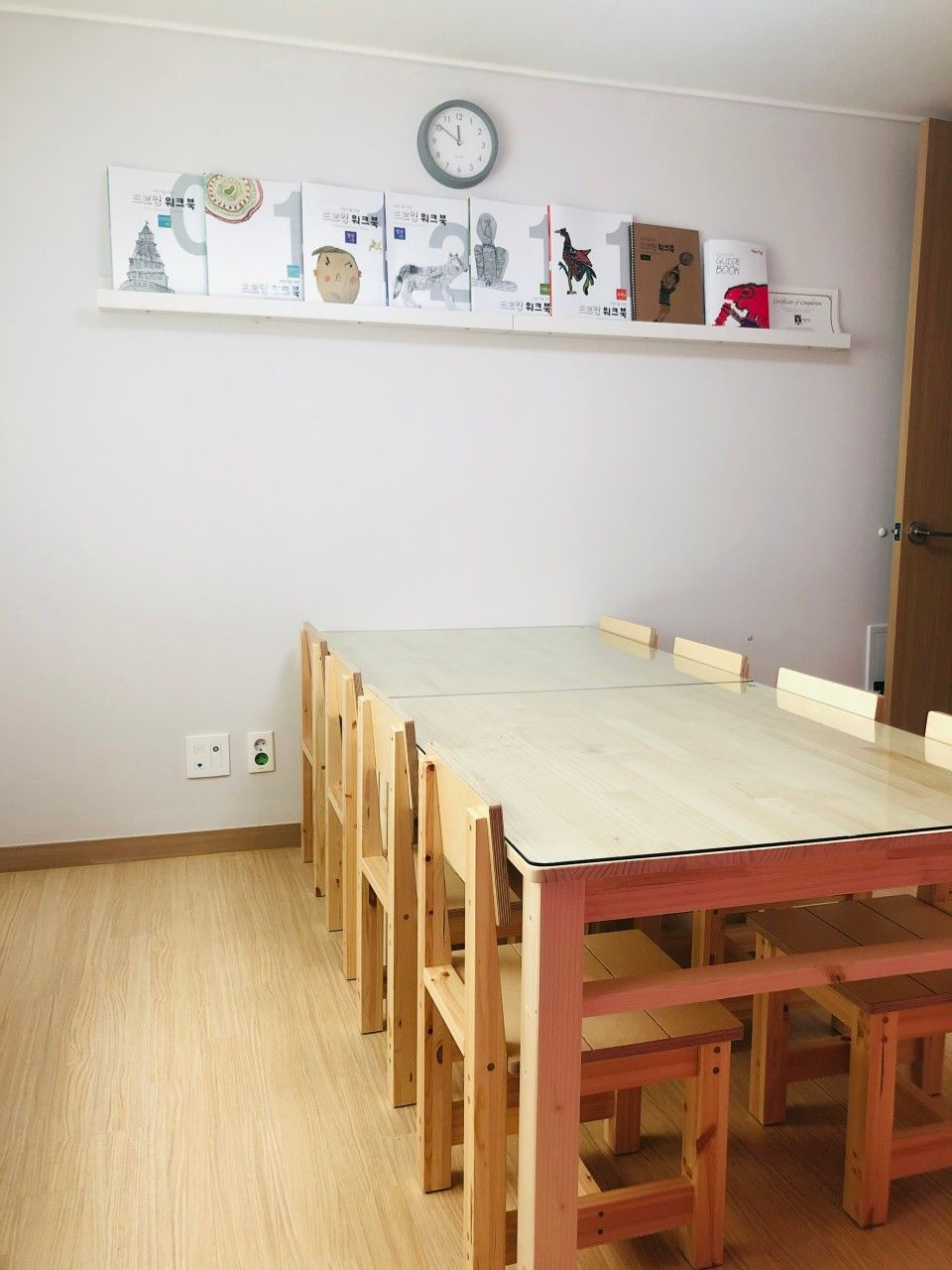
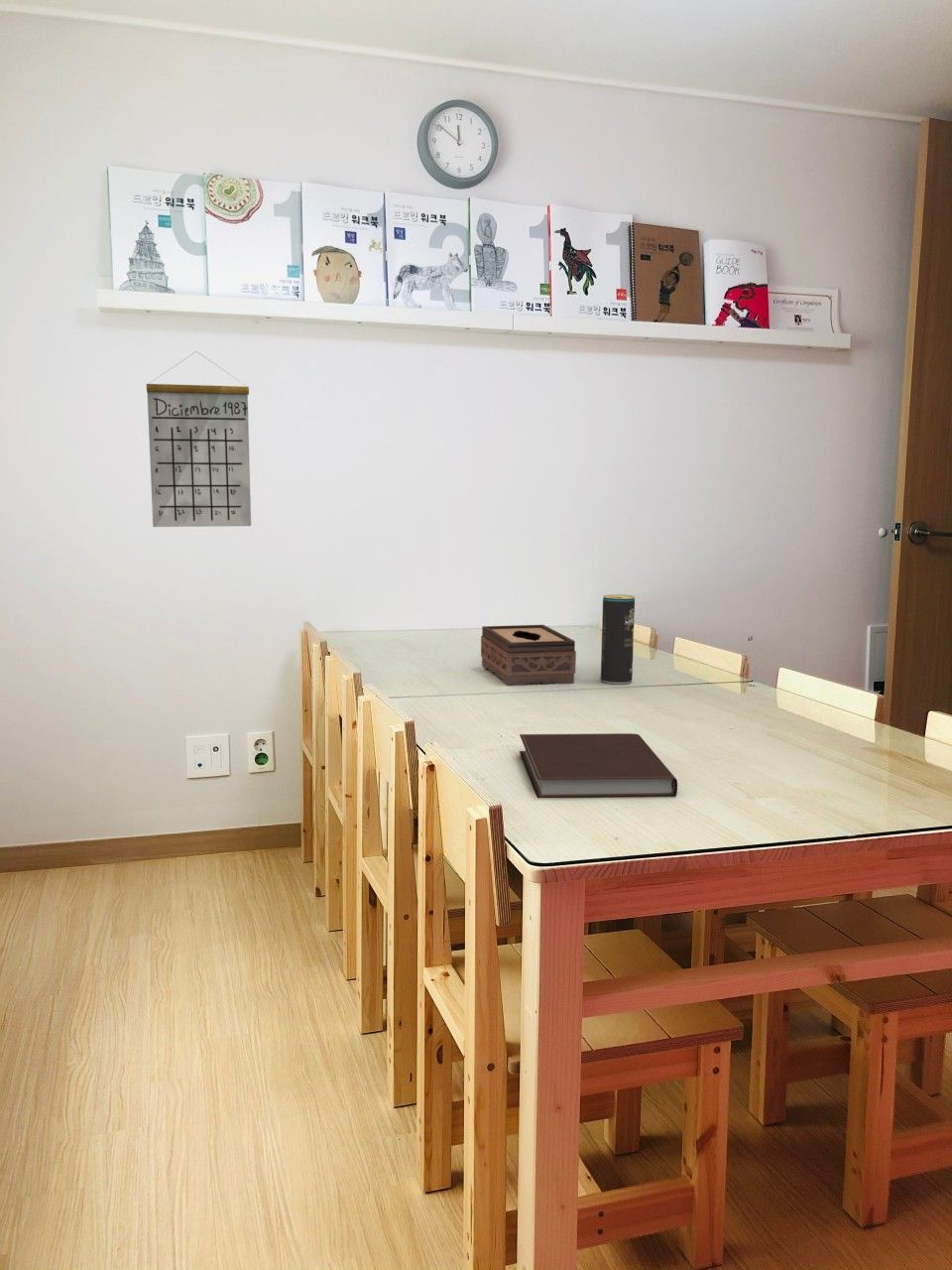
+ beverage can [600,593,636,685]
+ calendar [146,350,252,528]
+ tissue box [480,624,577,687]
+ notebook [519,732,678,799]
